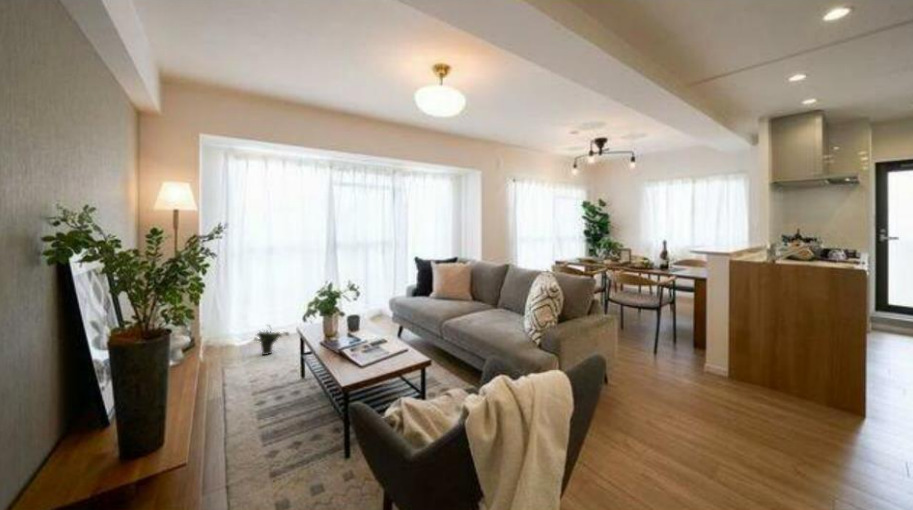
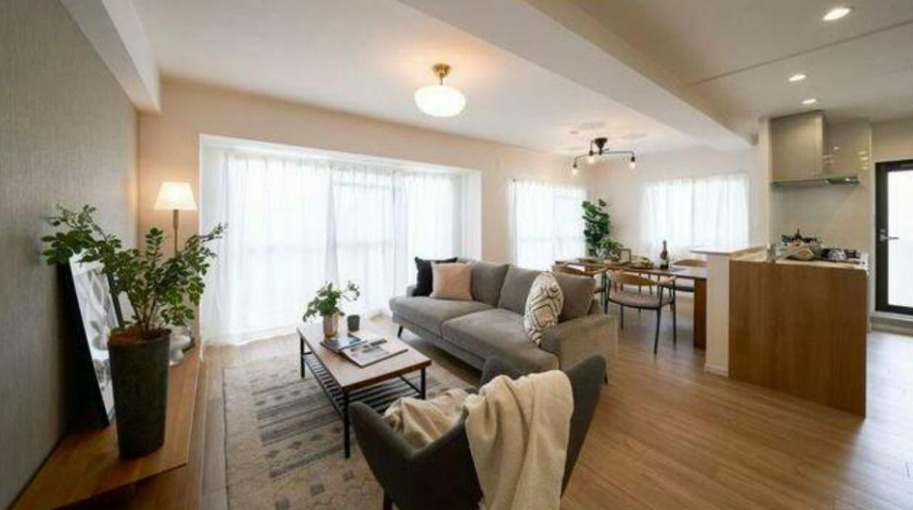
- potted plant [252,323,290,356]
